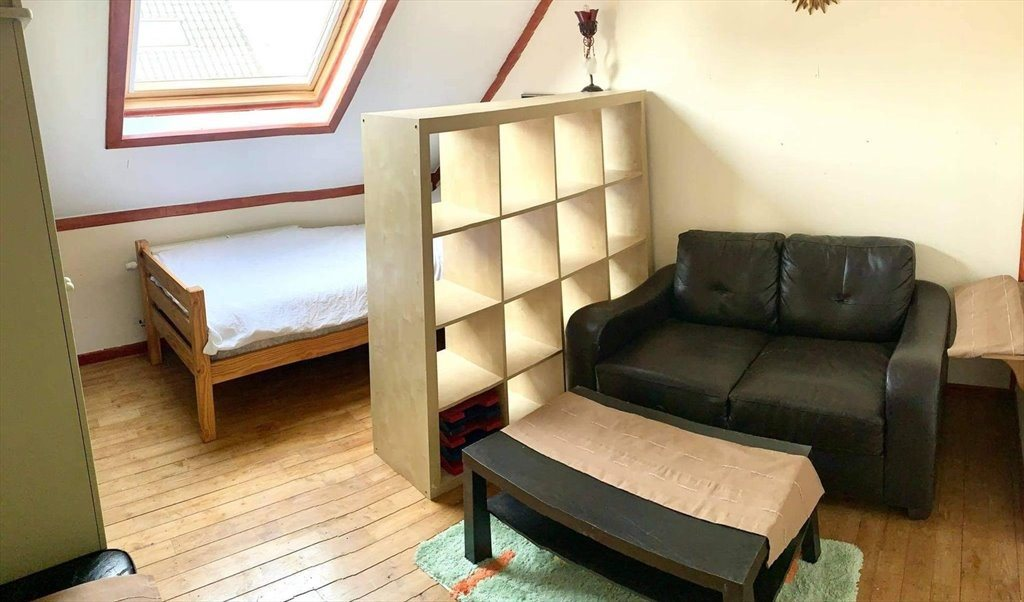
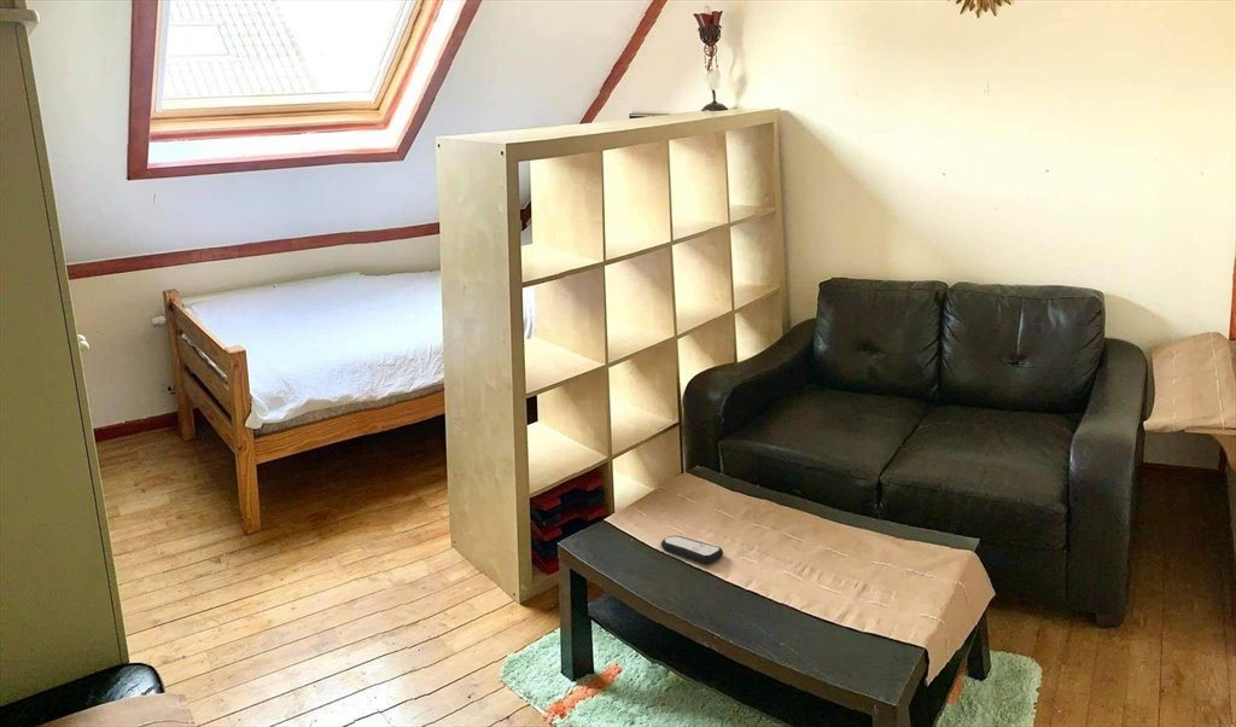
+ remote control [660,535,724,564]
